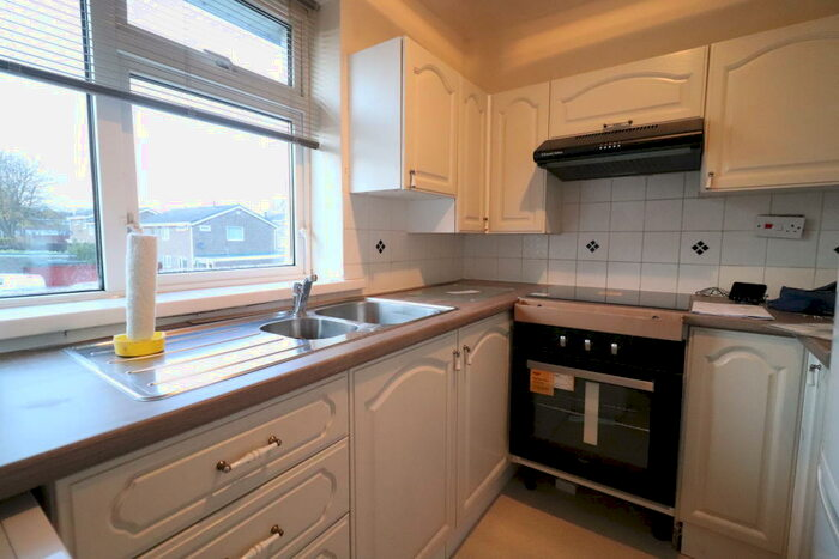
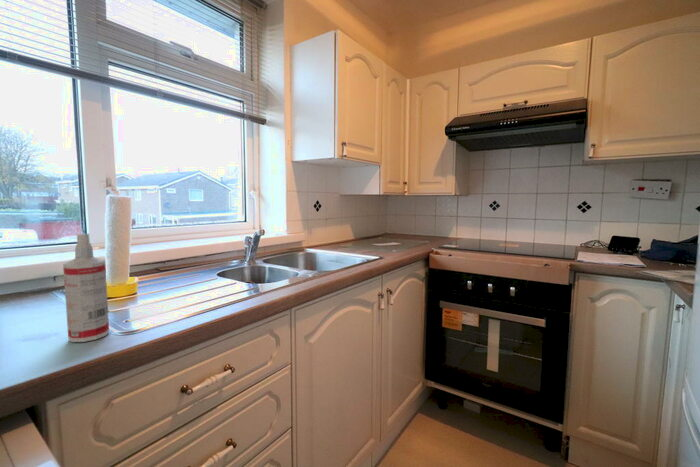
+ spray bottle [62,232,110,343]
